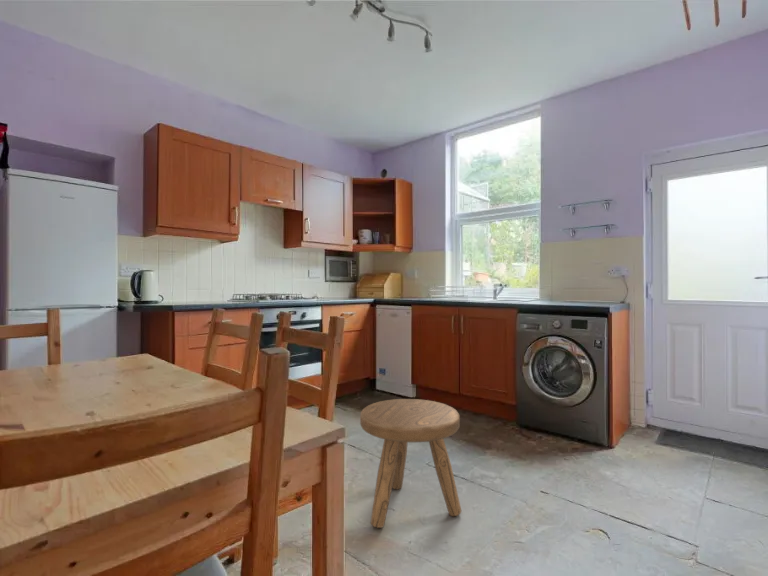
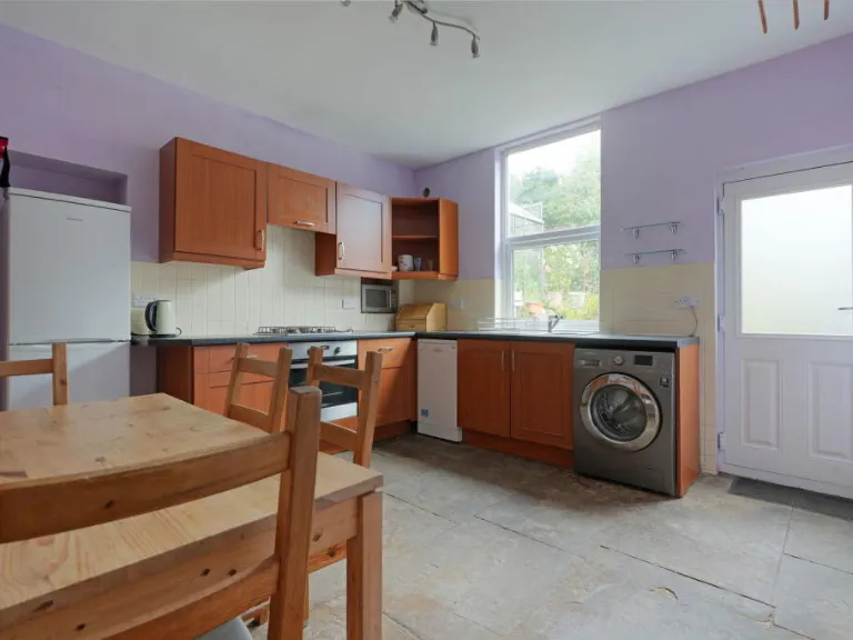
- stool [359,398,462,529]
